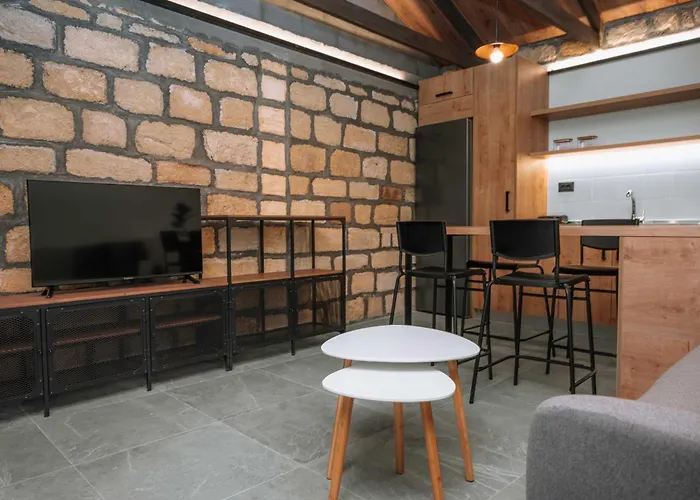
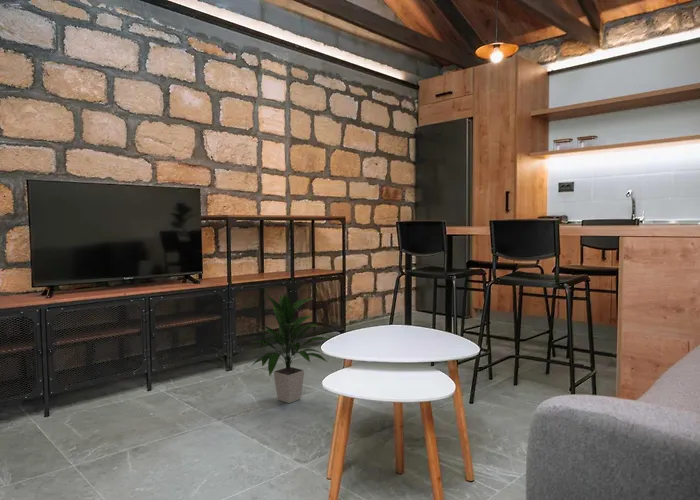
+ indoor plant [250,292,330,404]
